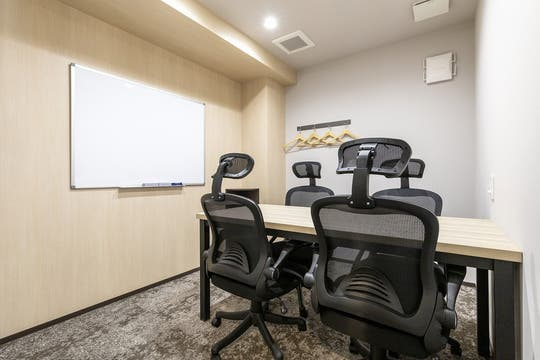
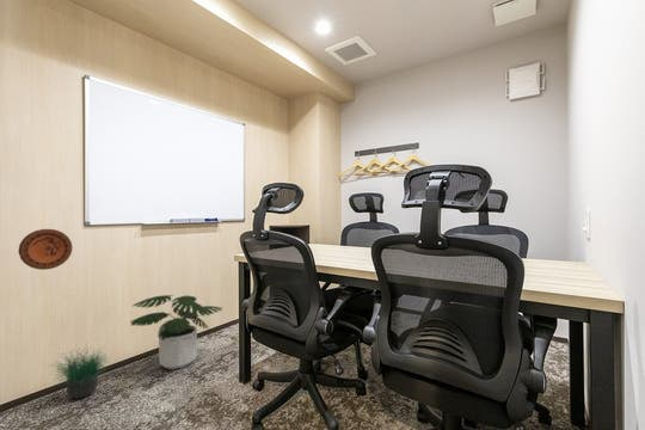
+ decorative plate [18,228,73,271]
+ potted plant [129,294,223,370]
+ potted plant [47,343,115,399]
